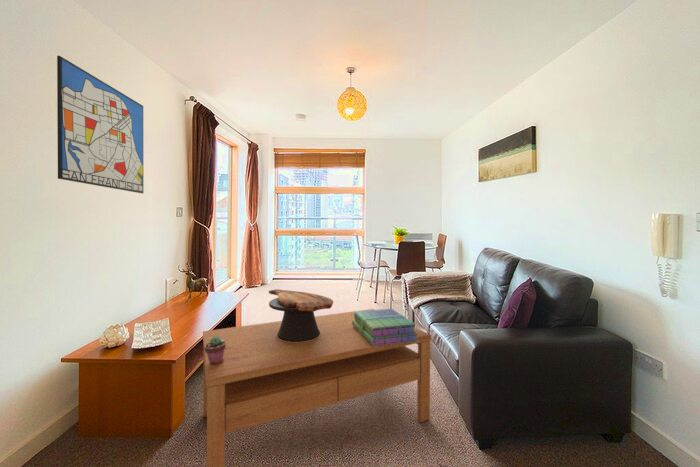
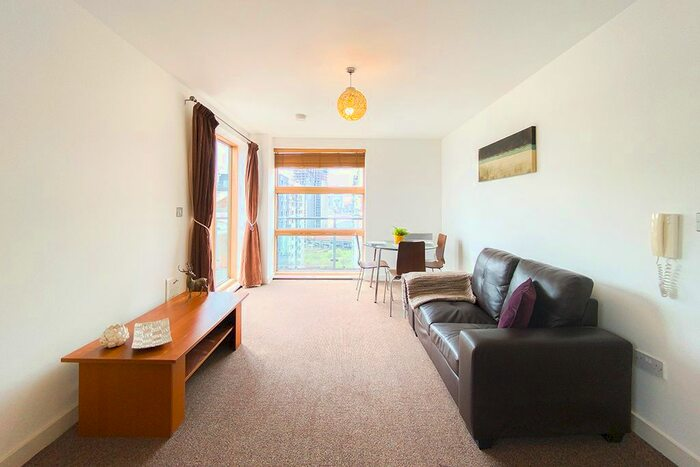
- coffee table [202,308,432,467]
- stack of books [352,308,418,346]
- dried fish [268,288,334,342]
- wall art [56,55,144,194]
- potted succulent [205,336,226,365]
